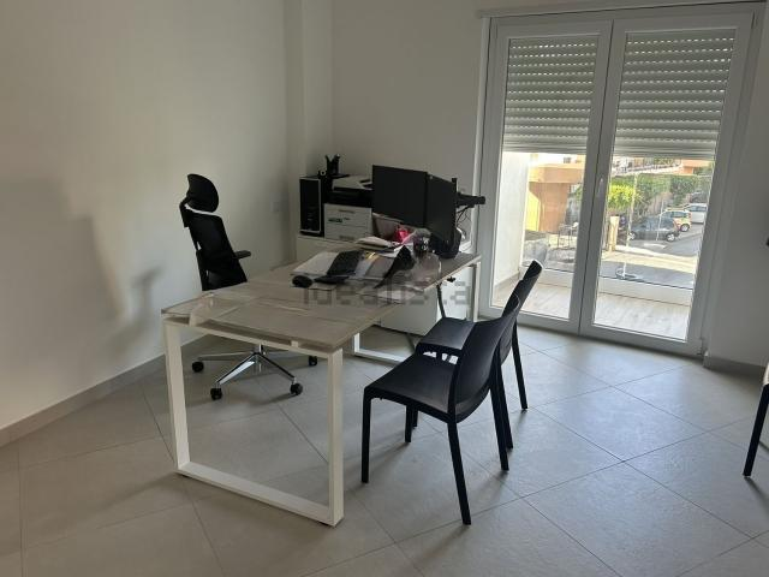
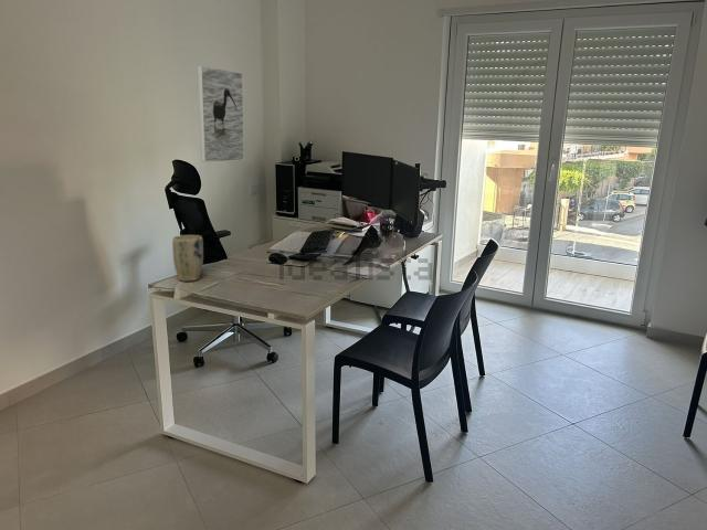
+ plant pot [171,234,204,283]
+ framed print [197,65,245,163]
